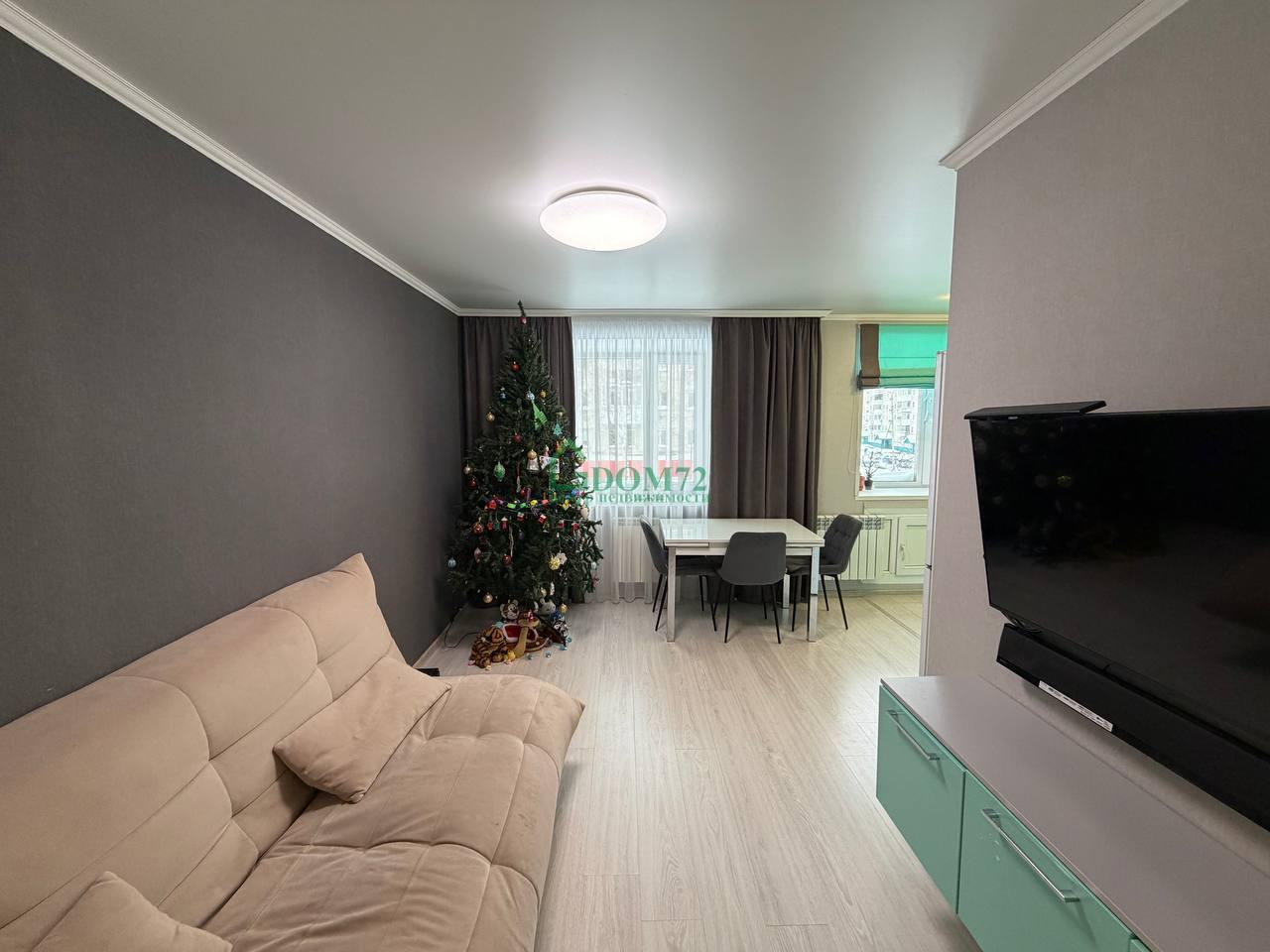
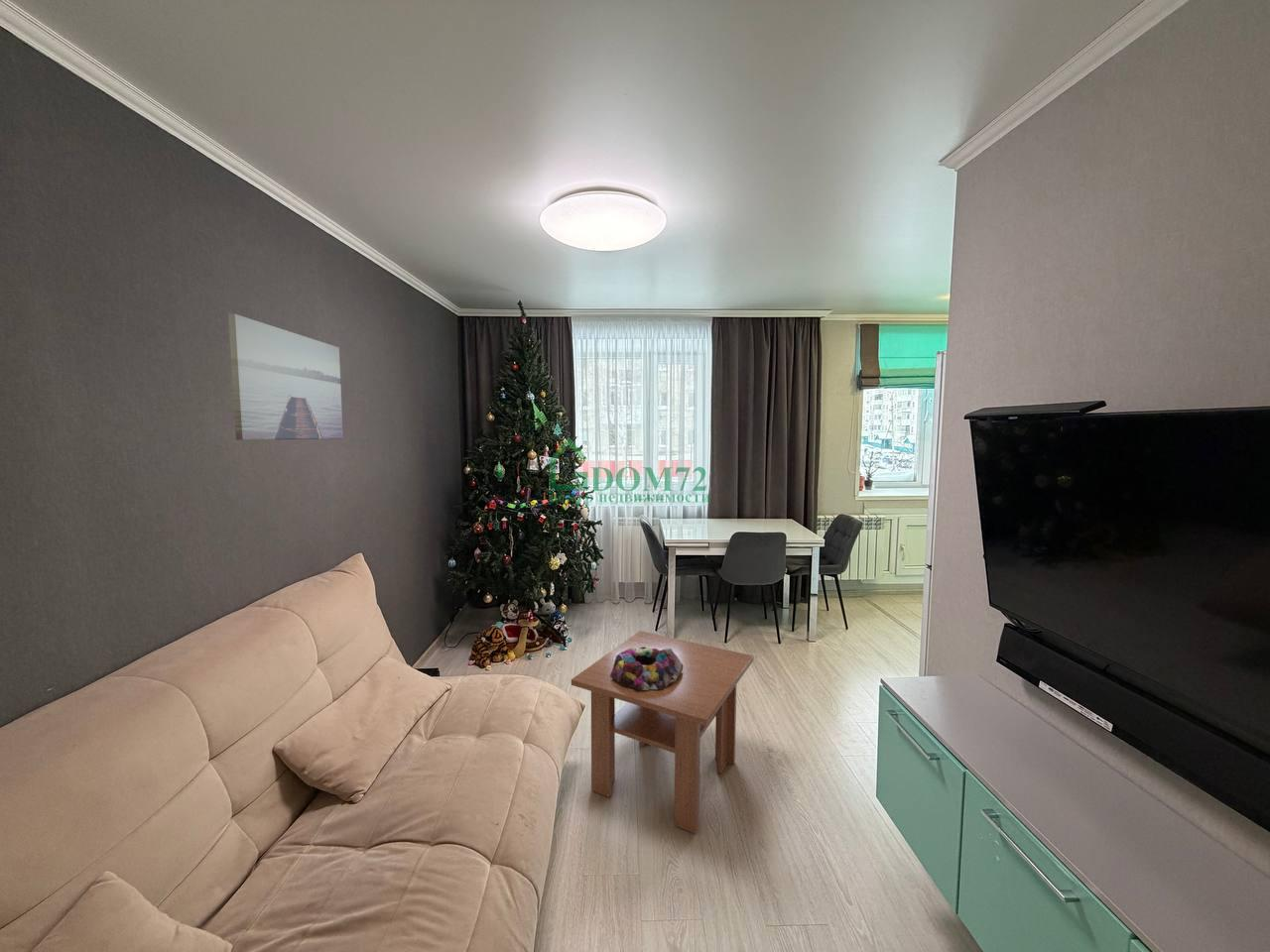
+ wall art [227,312,344,441]
+ coffee table [571,630,754,835]
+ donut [610,647,684,691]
